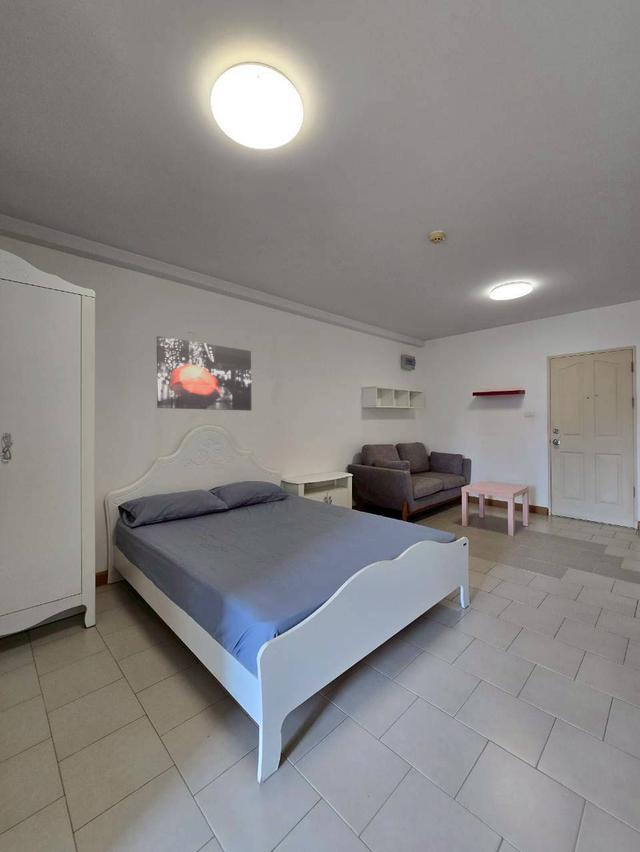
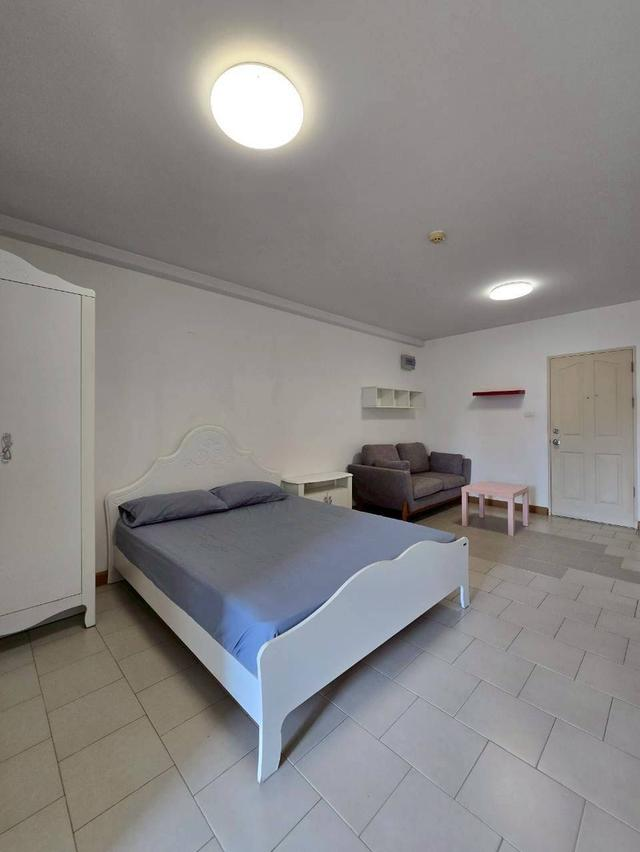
- wall art [156,335,252,412]
